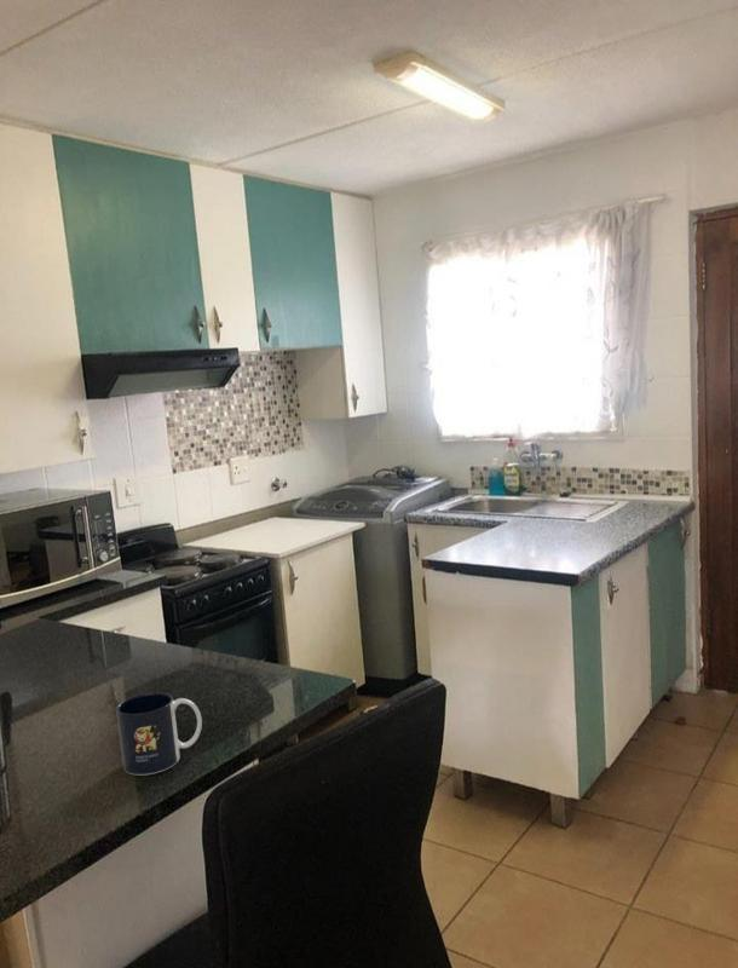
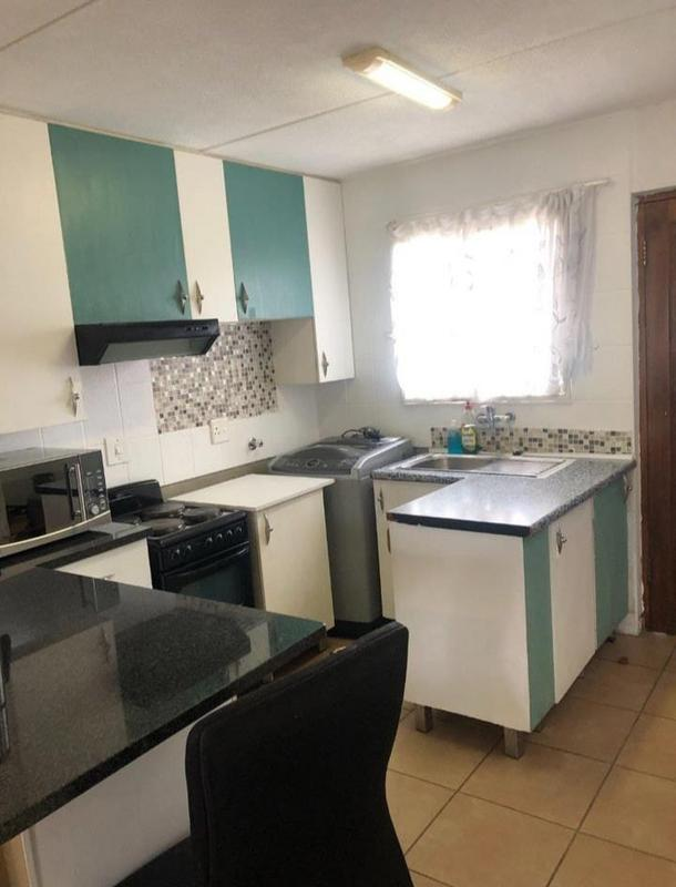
- mug [115,691,203,777]
